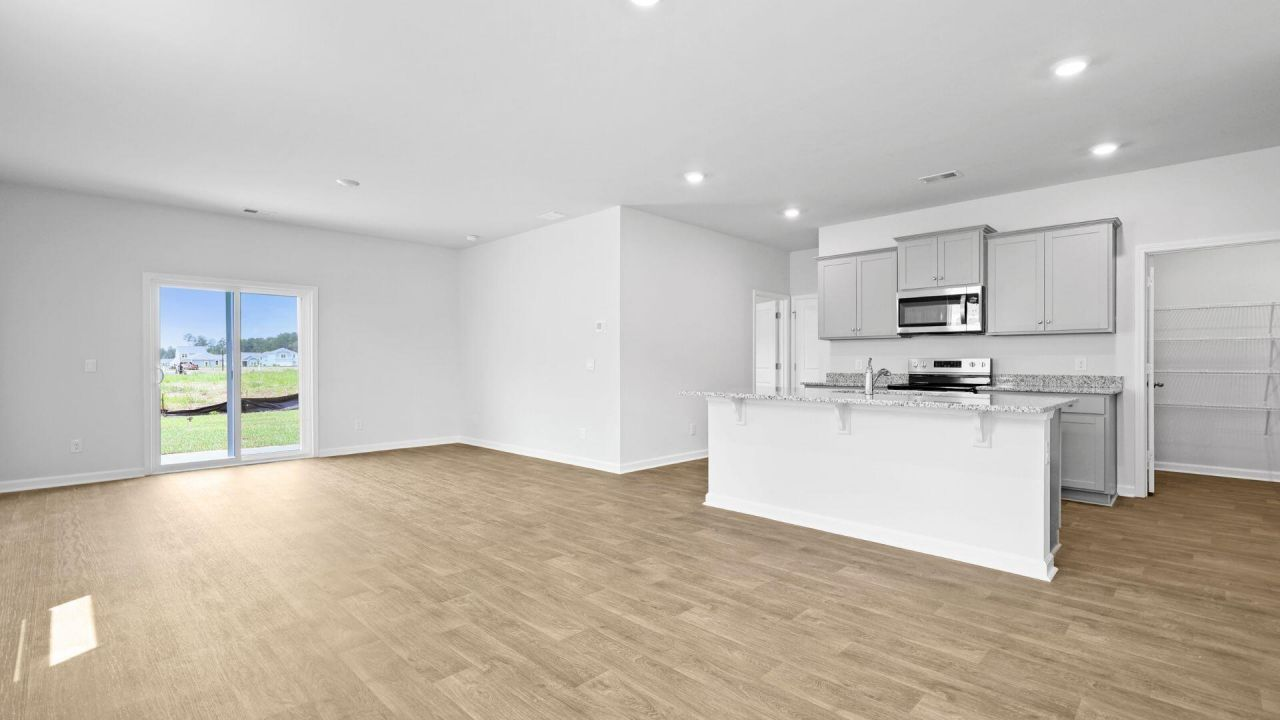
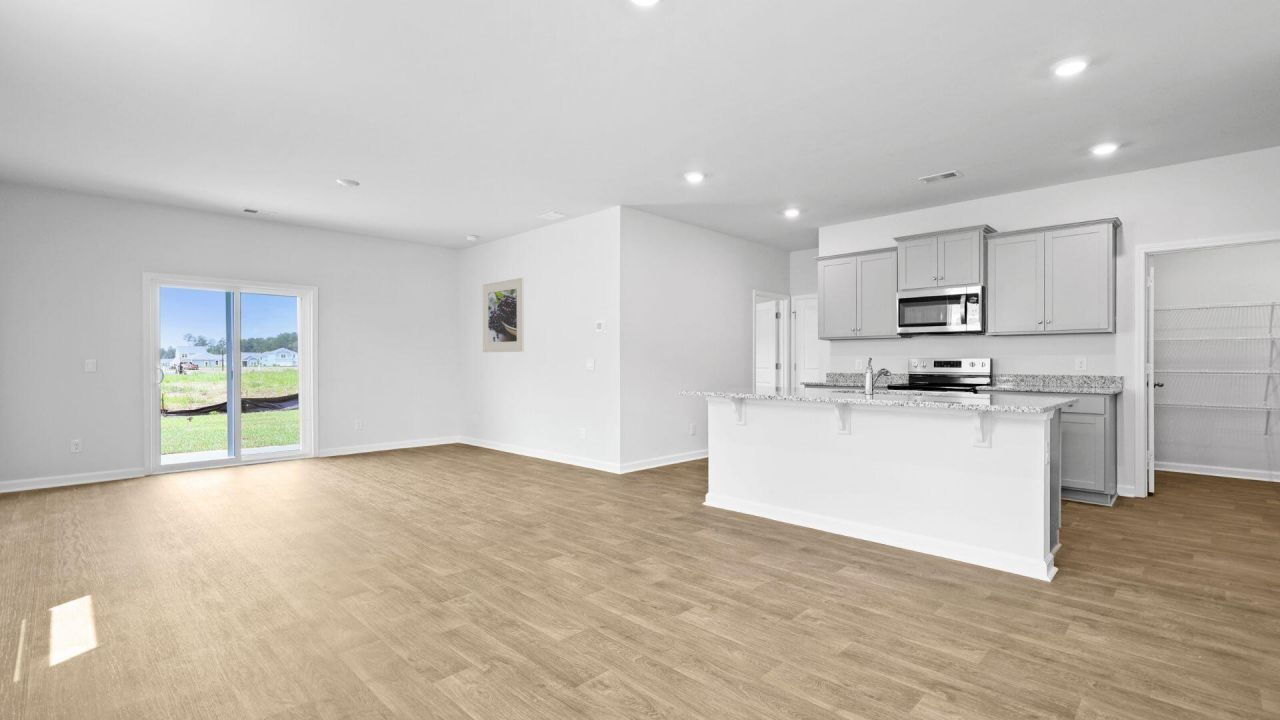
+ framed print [482,276,525,353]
